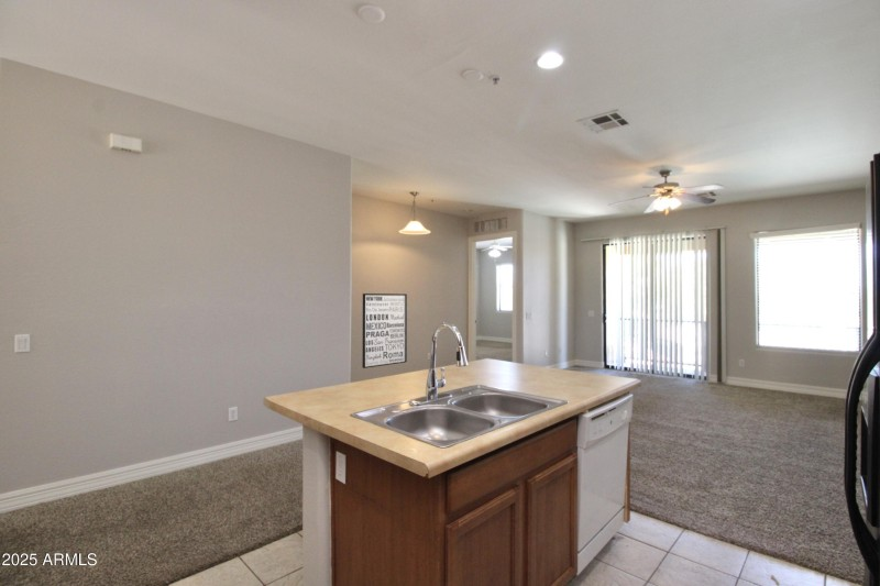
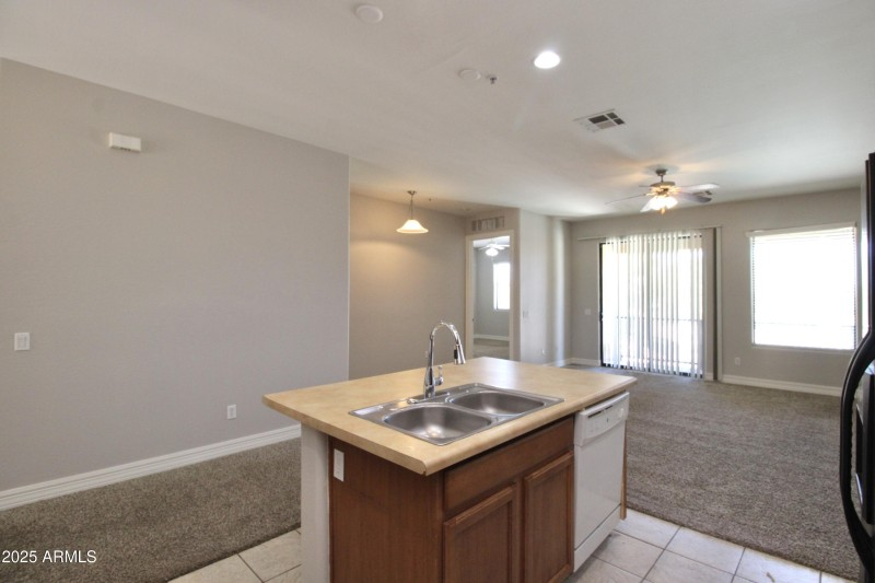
- wall art [362,292,408,369]
